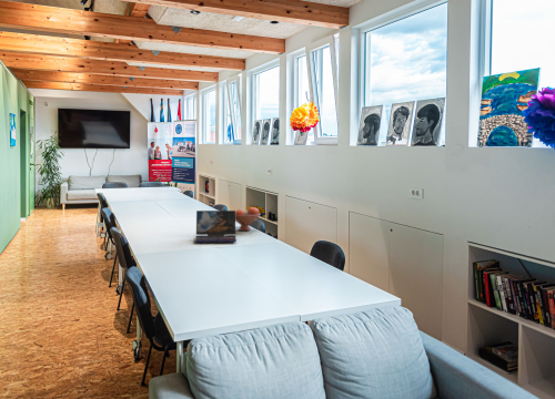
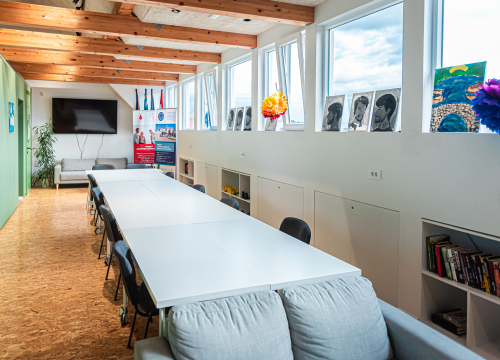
- laptop [193,209,238,244]
- fruit bowl [235,206,261,232]
